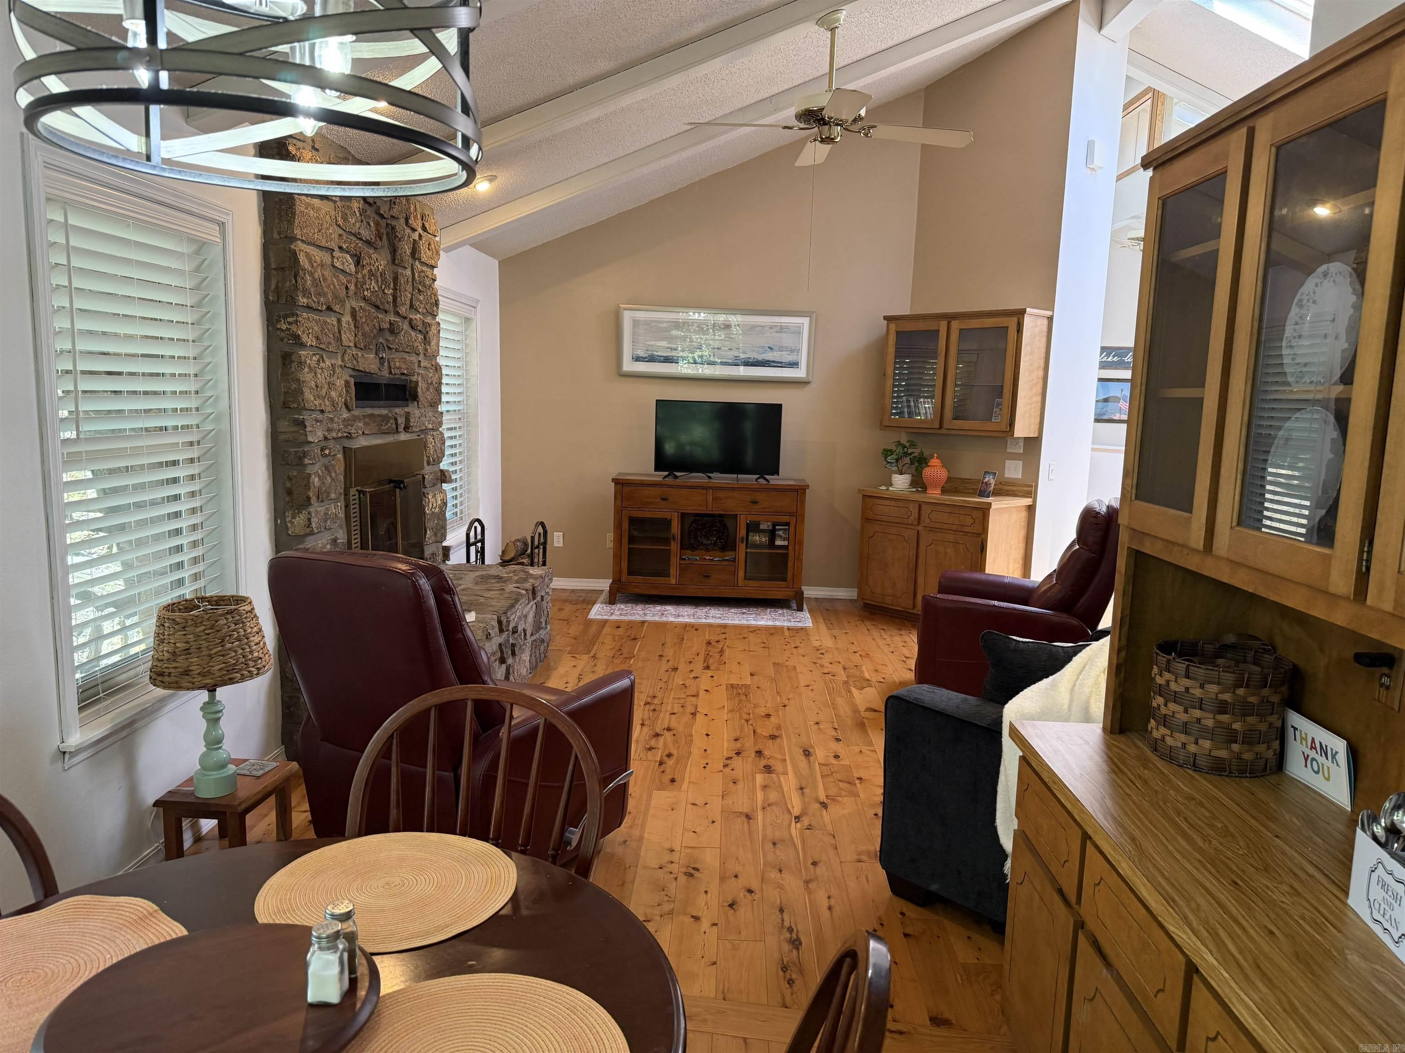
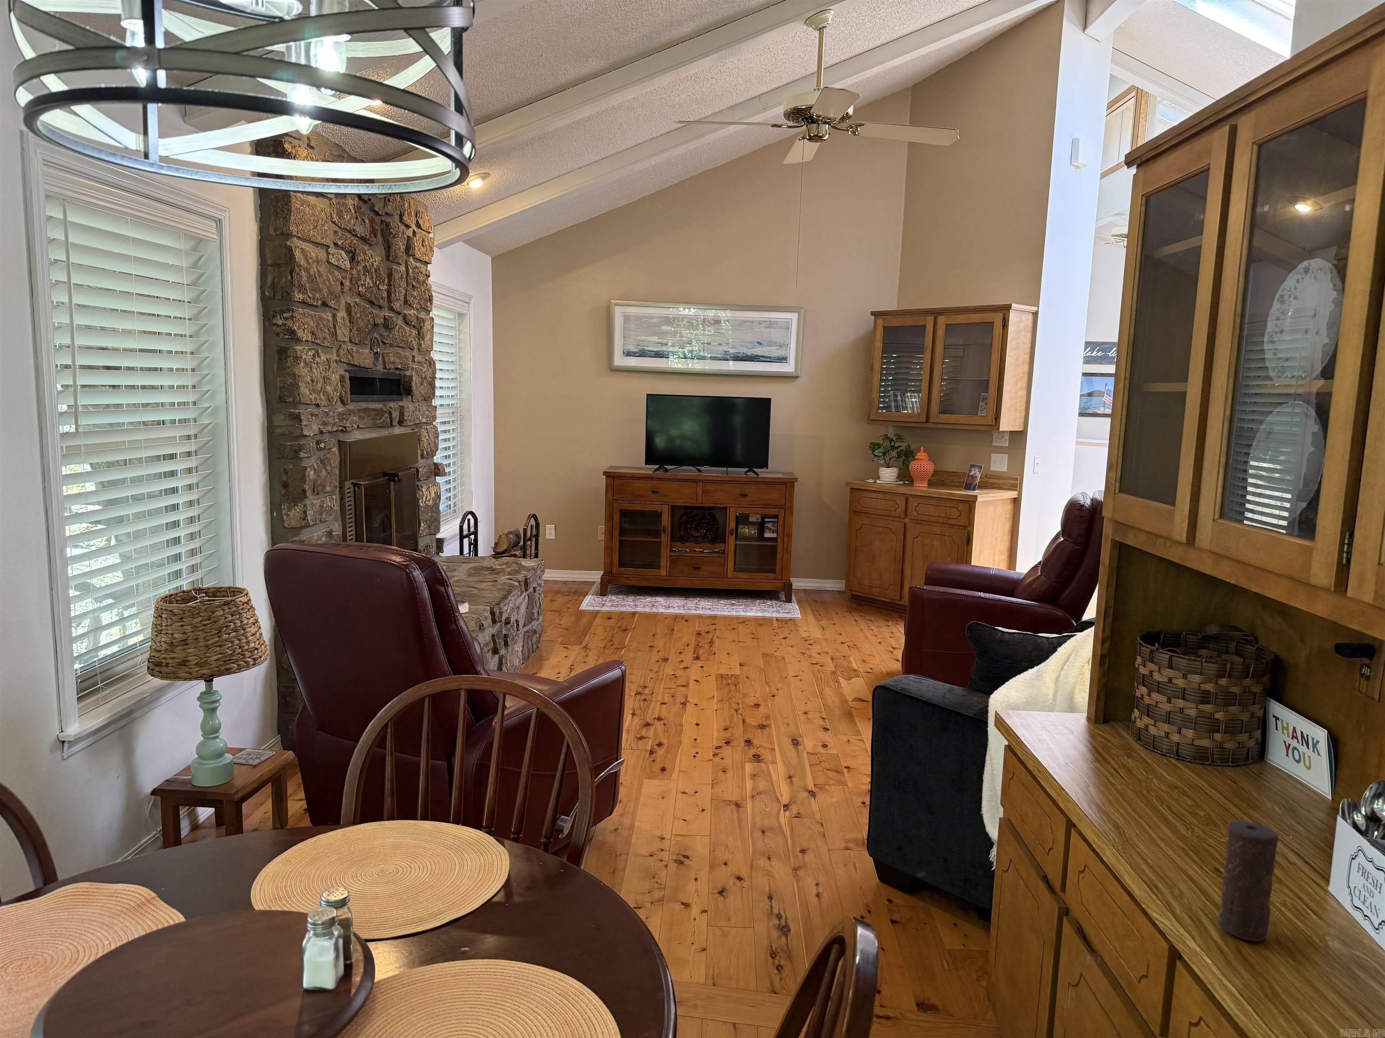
+ candle [1218,820,1278,942]
